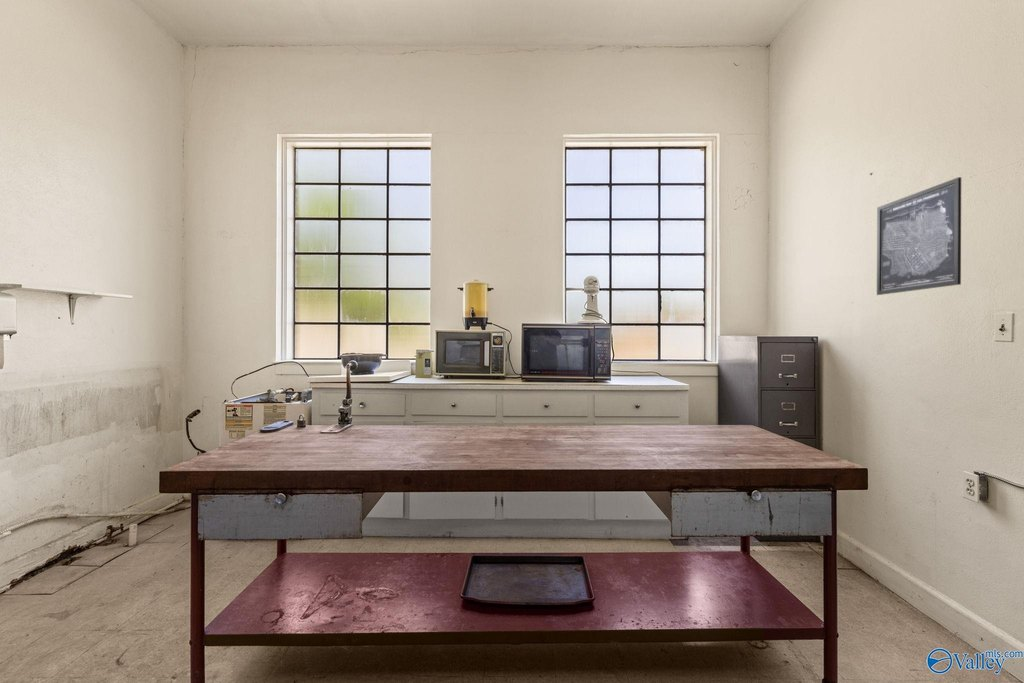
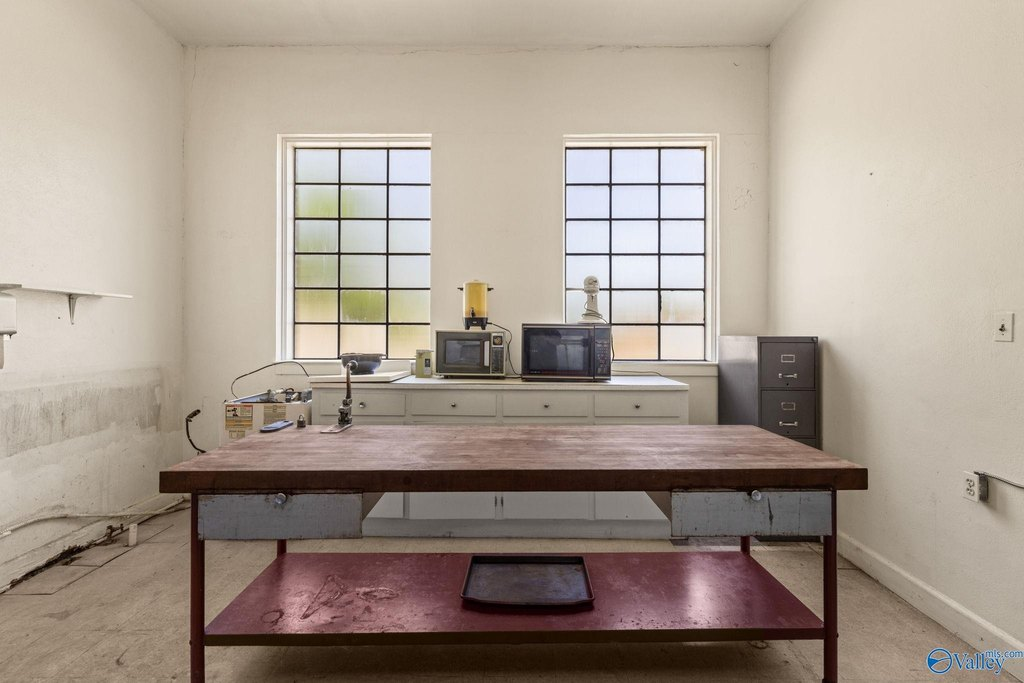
- wall art [876,176,962,296]
